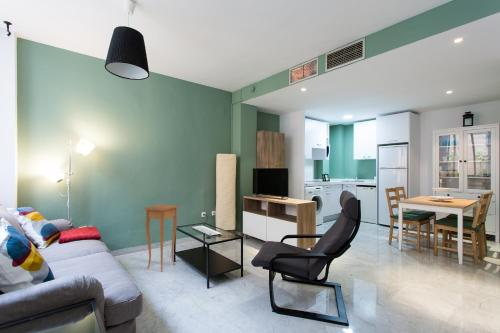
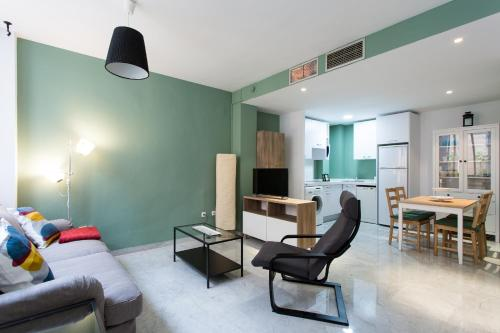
- side table [143,204,180,273]
